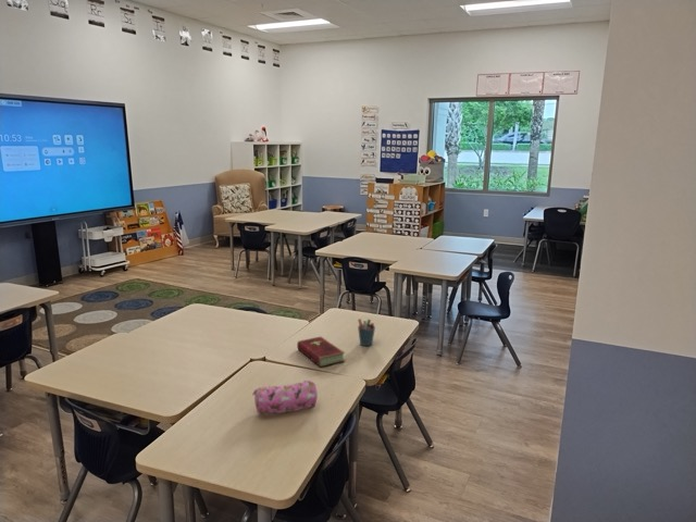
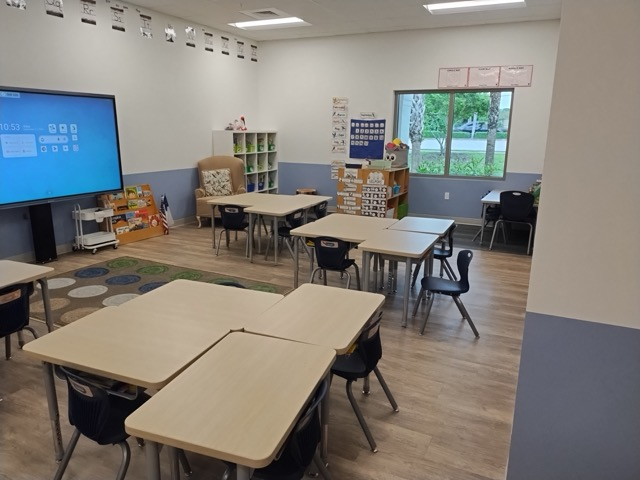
- pen holder [357,318,376,347]
- pencil case [251,380,319,417]
- hardcover book [296,335,346,368]
